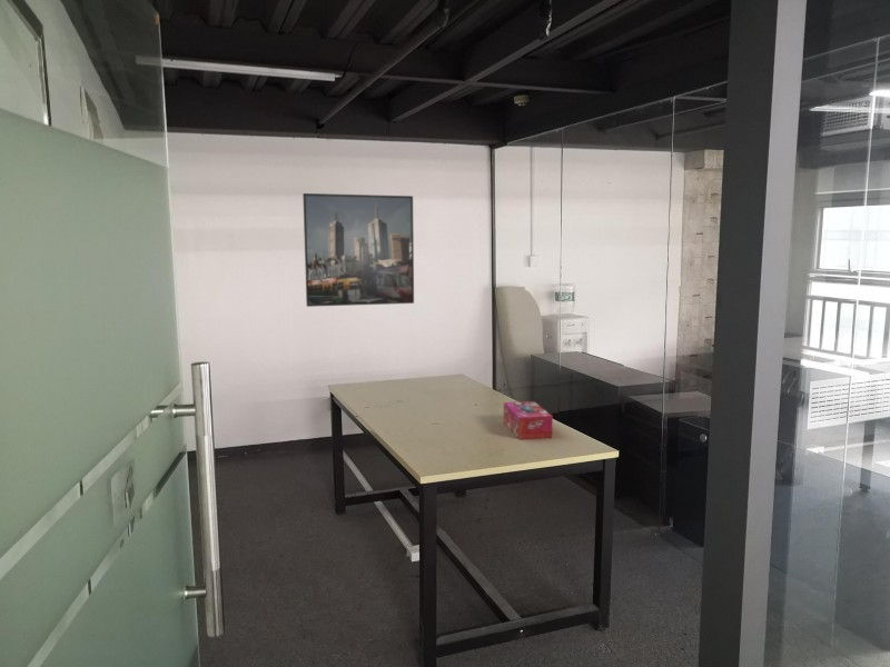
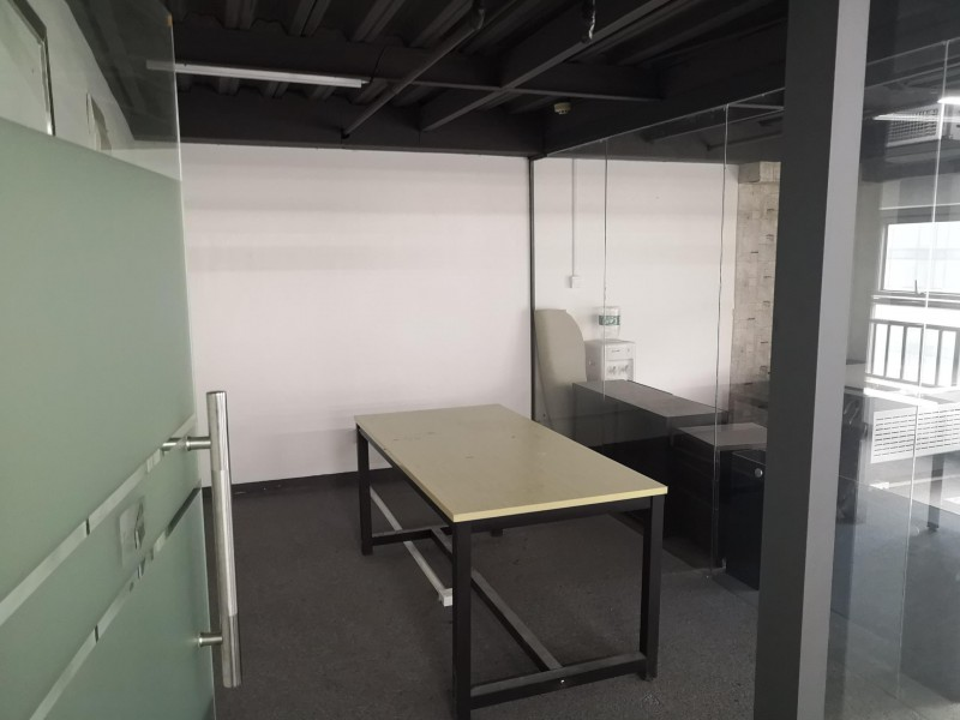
- tissue box [503,400,554,440]
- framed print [301,192,415,308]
